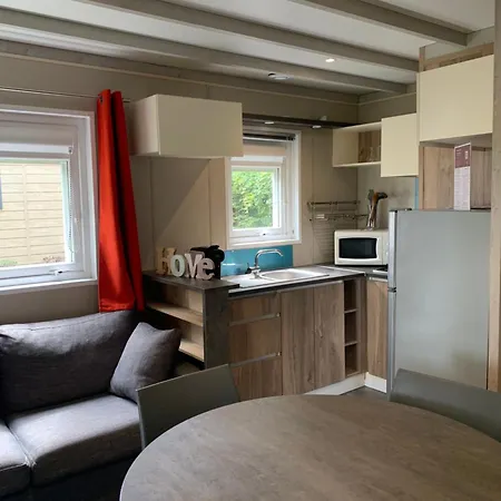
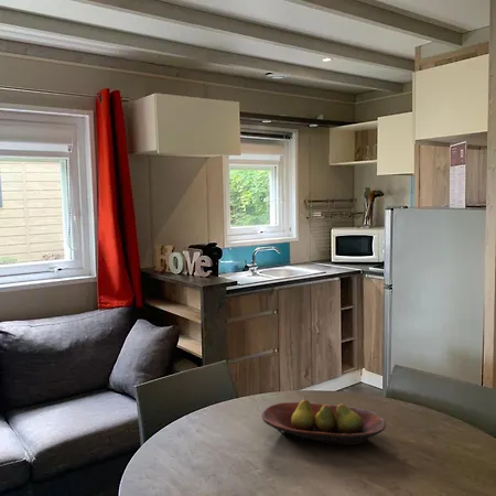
+ fruit bowl [260,398,387,446]
